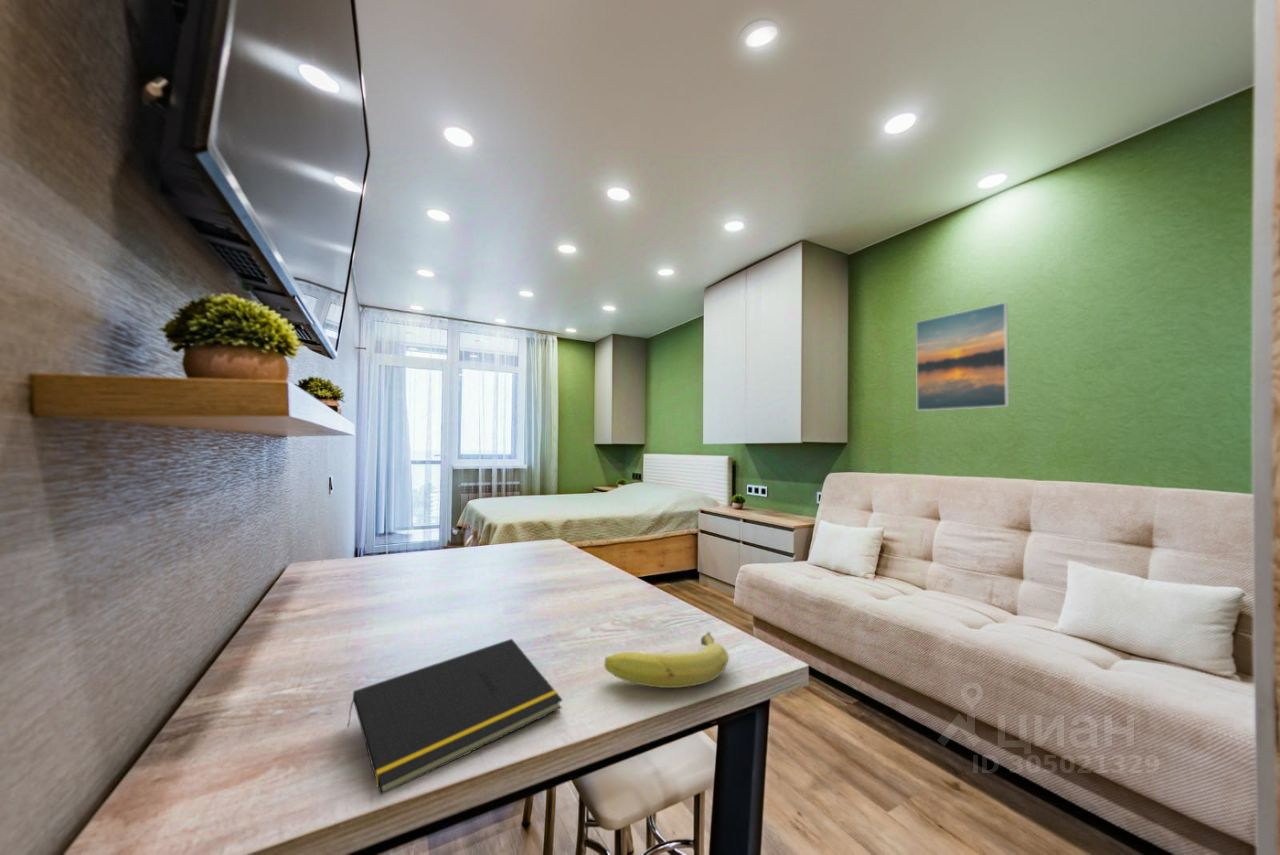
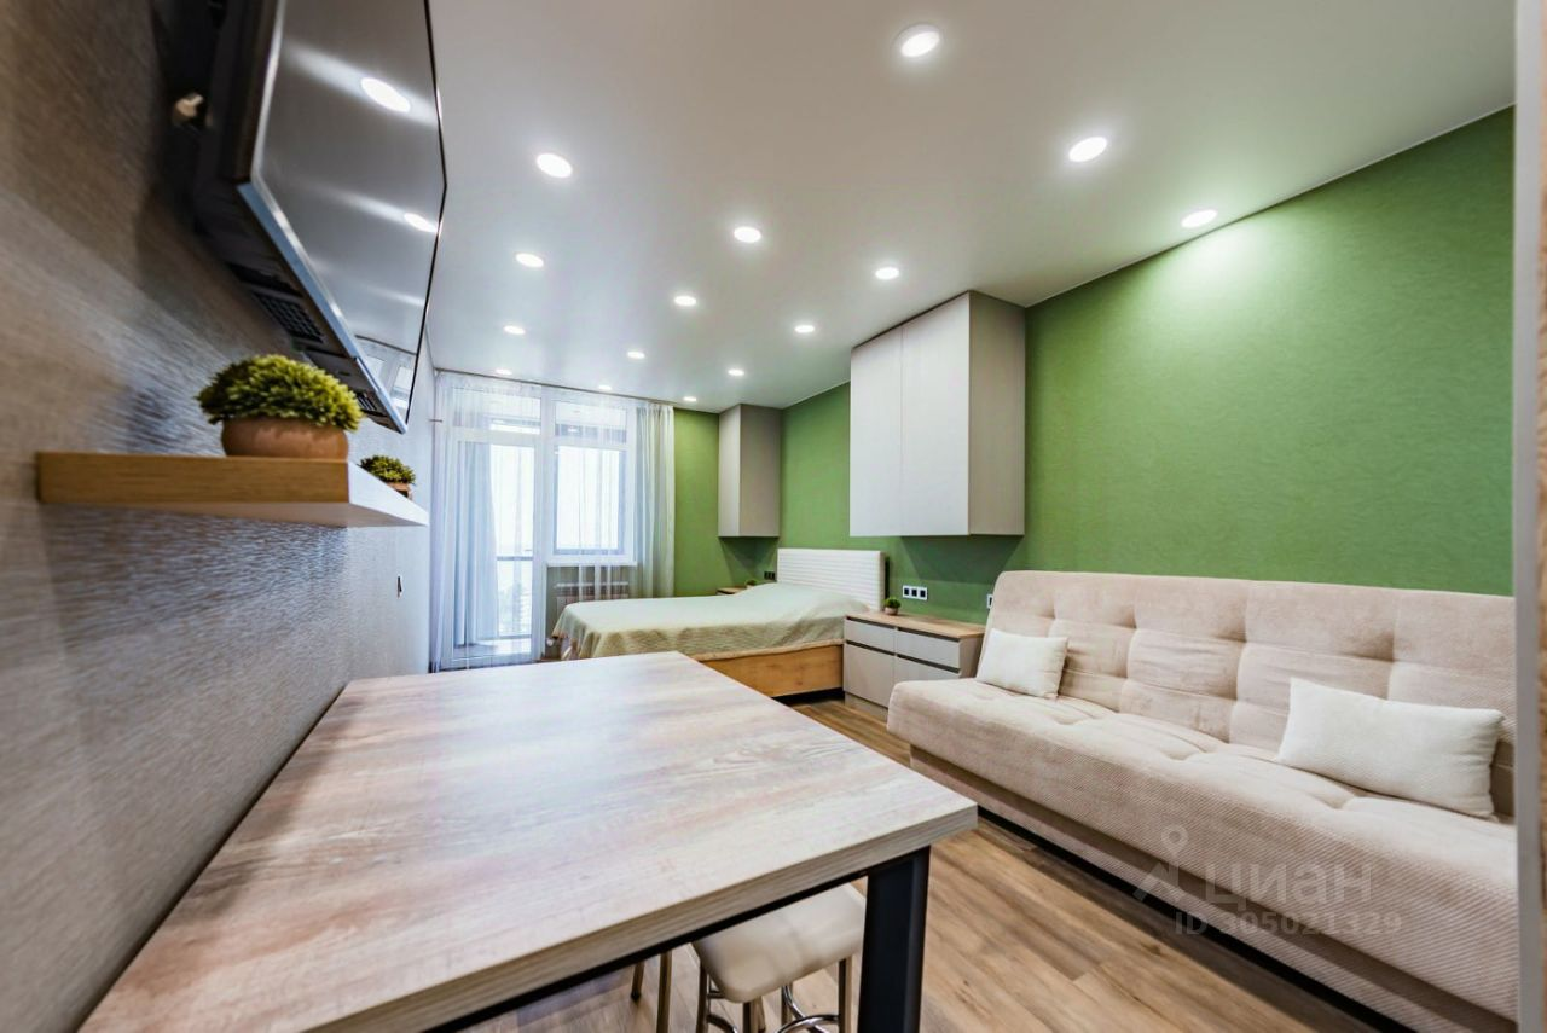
- notepad [346,638,563,796]
- fruit [604,631,730,689]
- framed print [915,301,1010,412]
